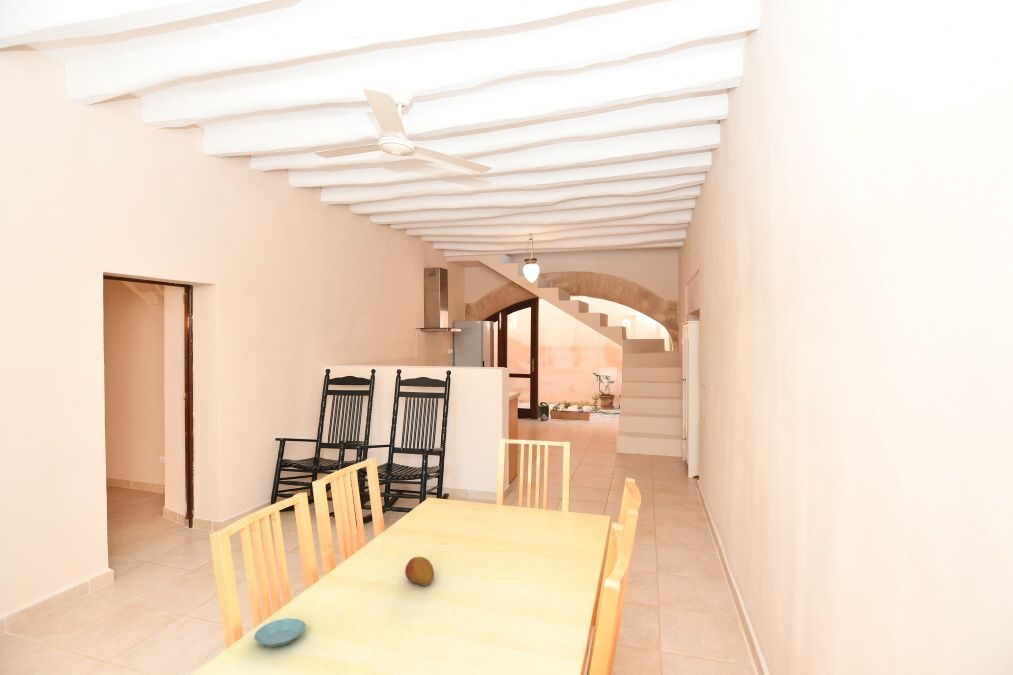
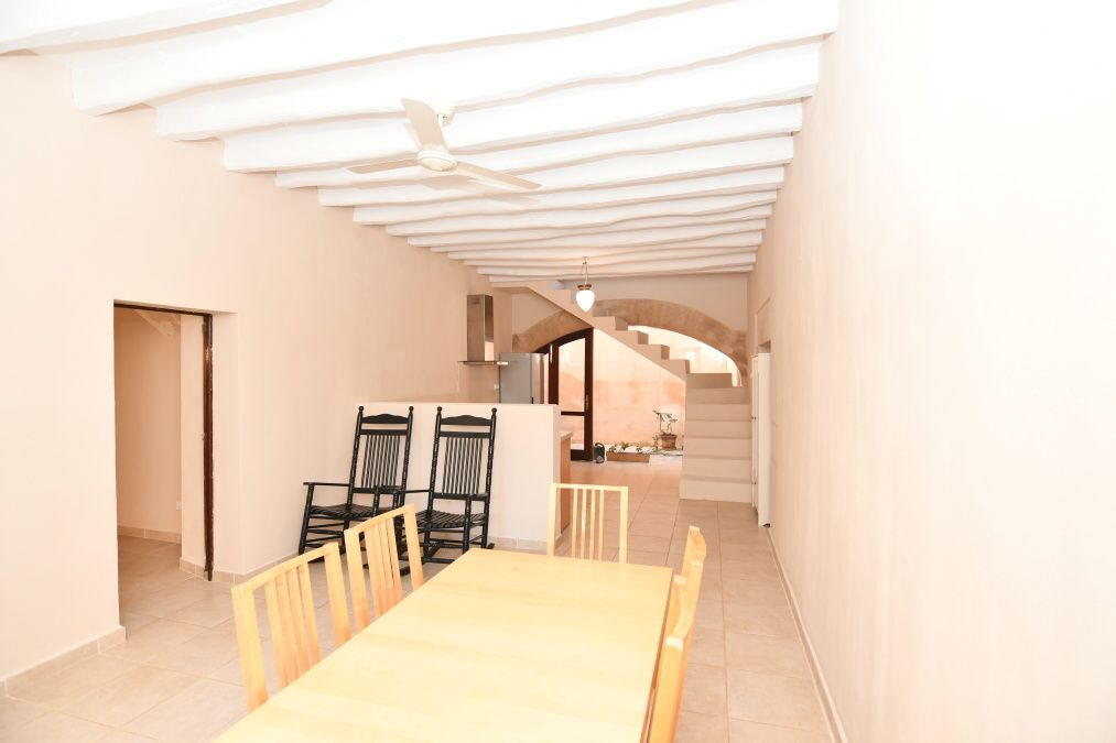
- saucer [254,618,306,648]
- fruit [404,556,435,587]
